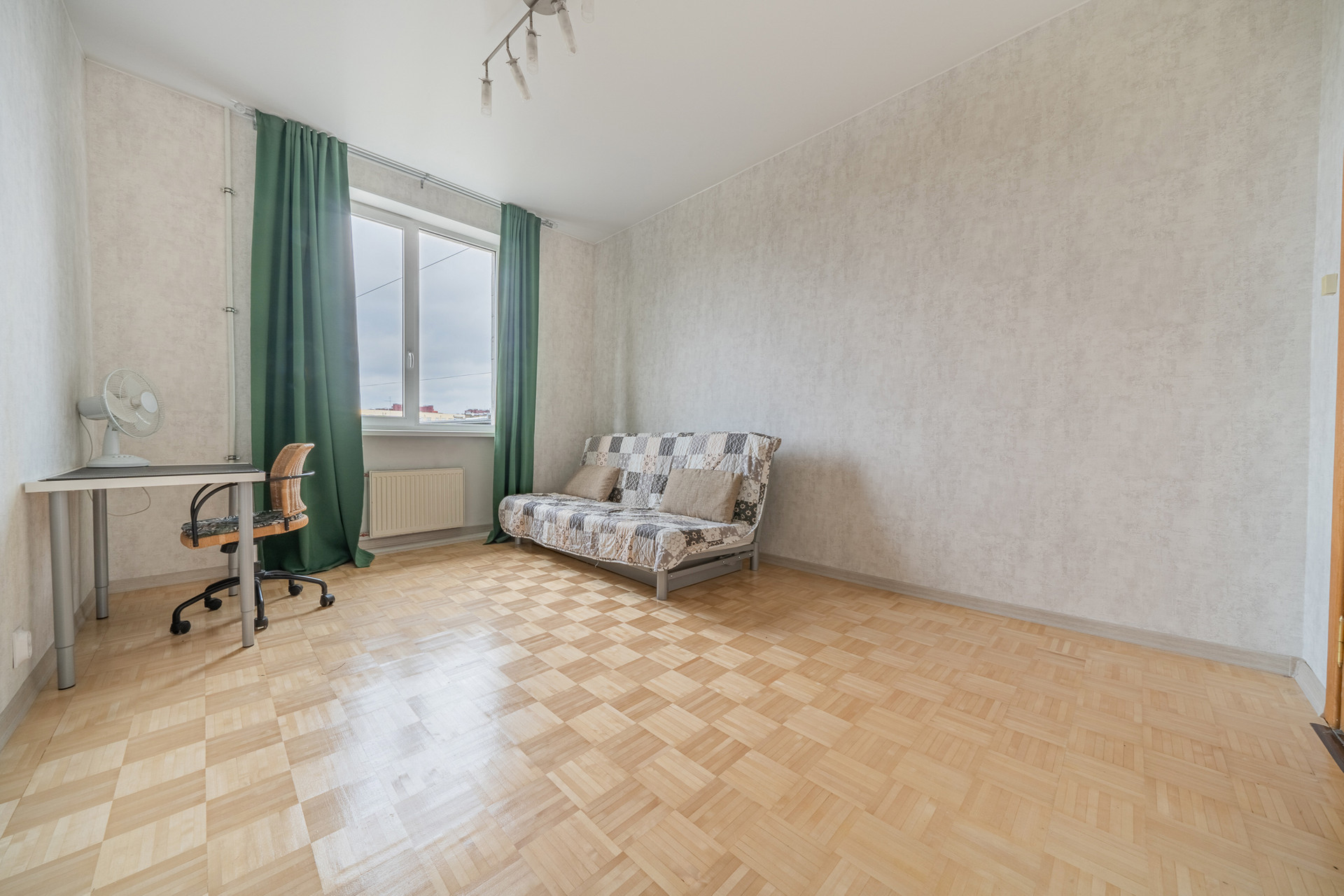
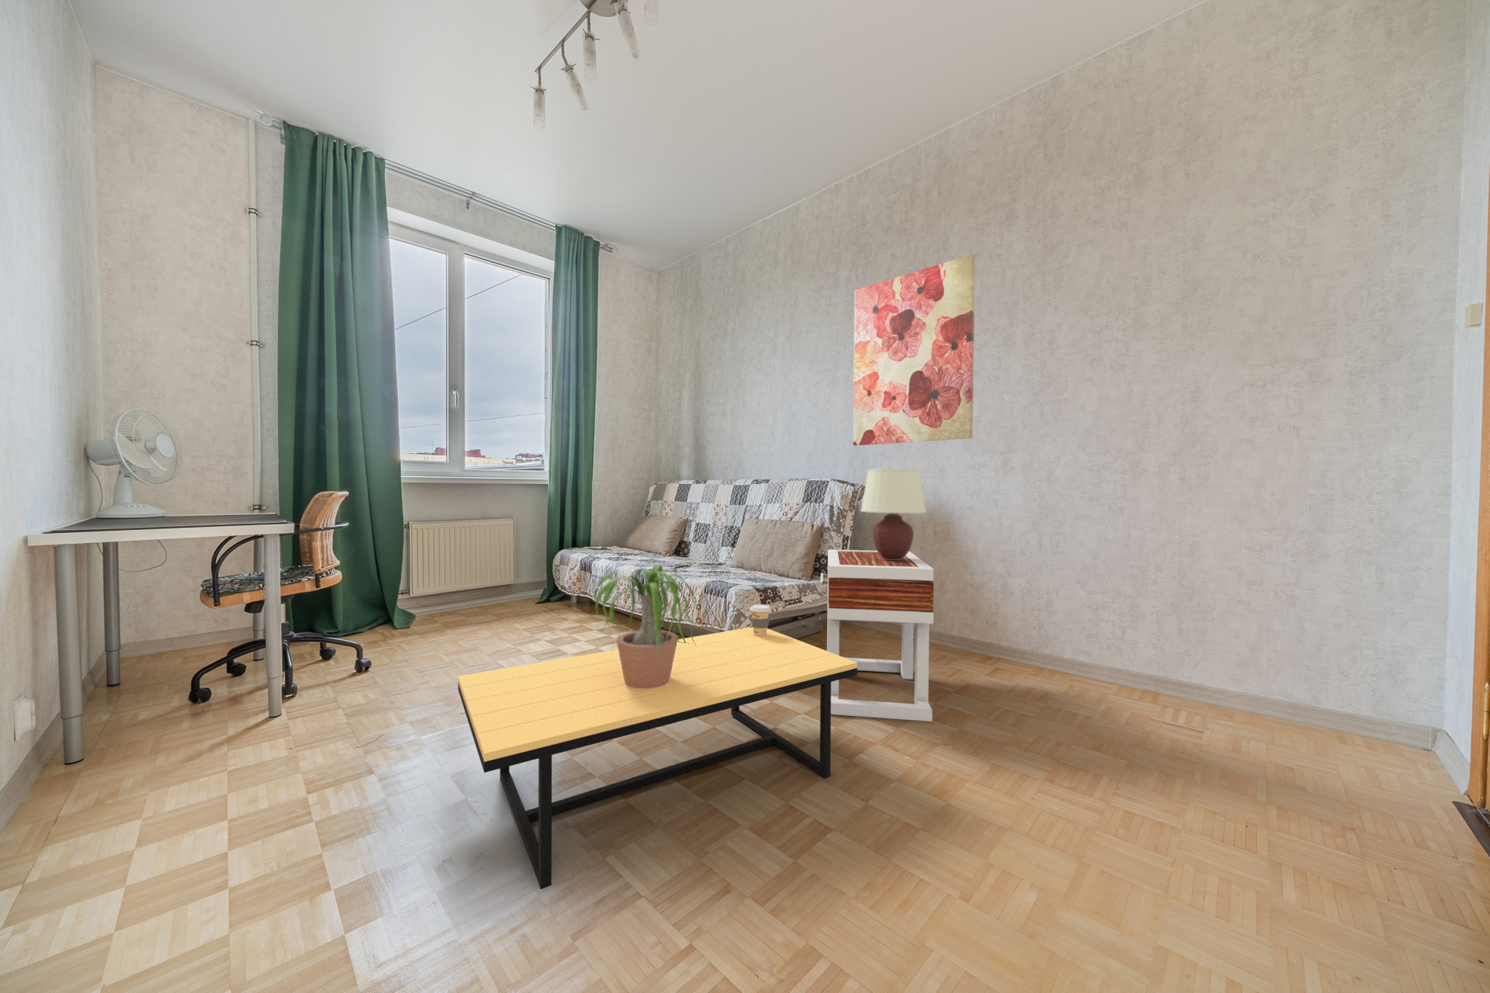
+ potted plant [570,564,702,689]
+ table lamp [860,468,928,560]
+ wall art [853,254,976,447]
+ coffee cup [748,604,772,637]
+ coffee table [457,627,858,890]
+ side table [819,549,936,723]
